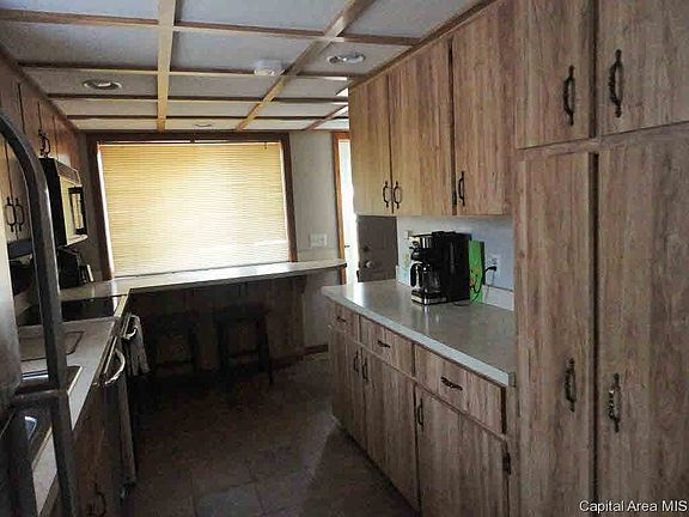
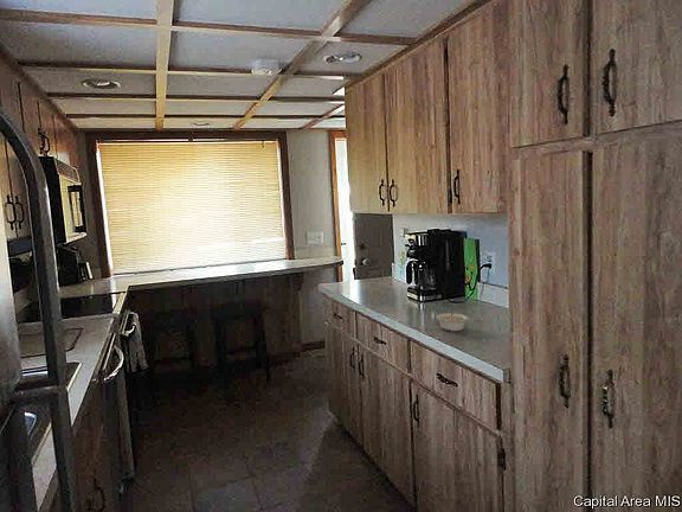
+ legume [436,308,469,332]
